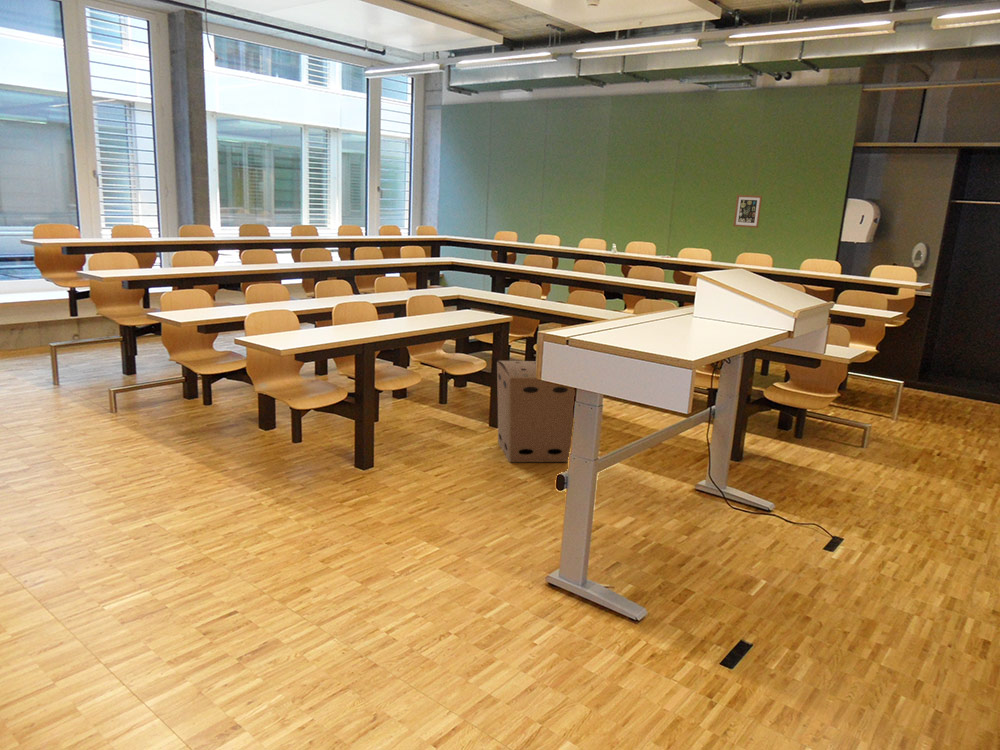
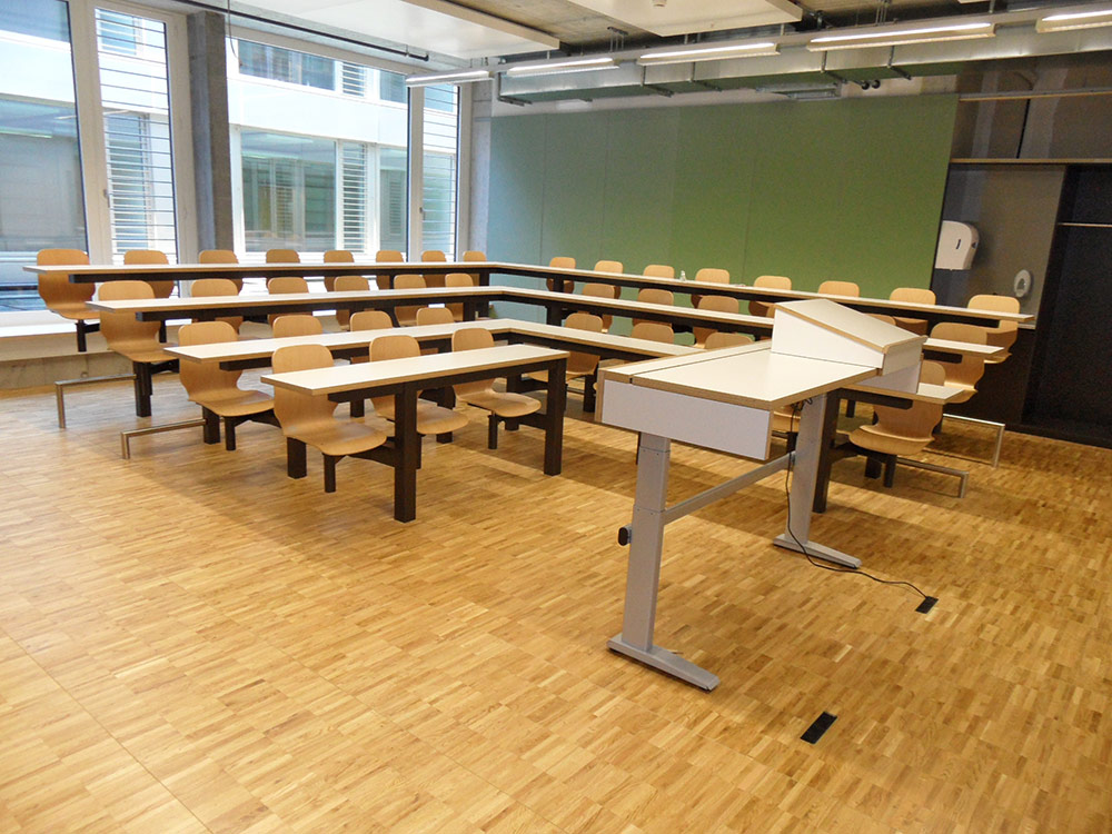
- cardboard box [496,360,576,463]
- wall art [732,194,763,229]
